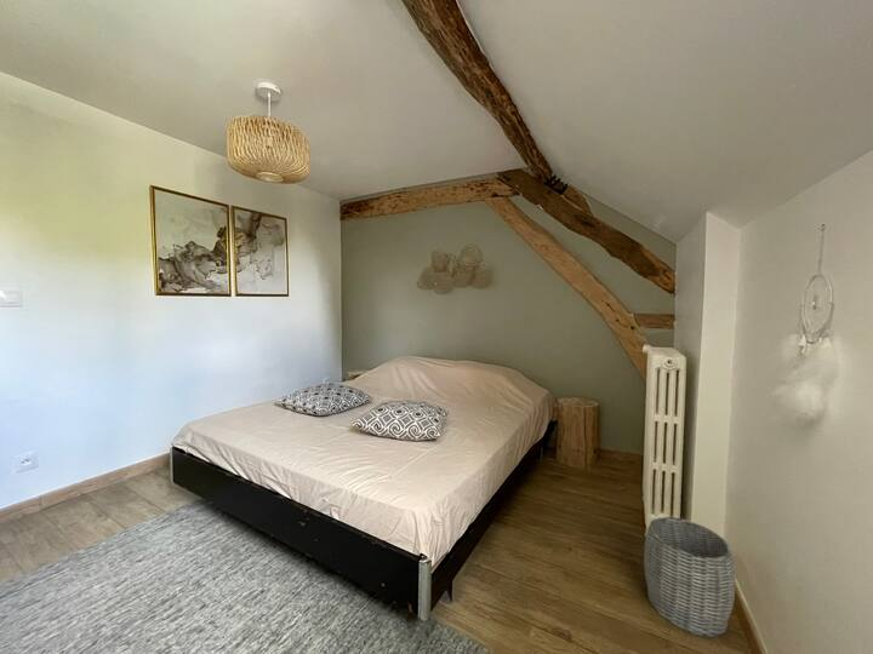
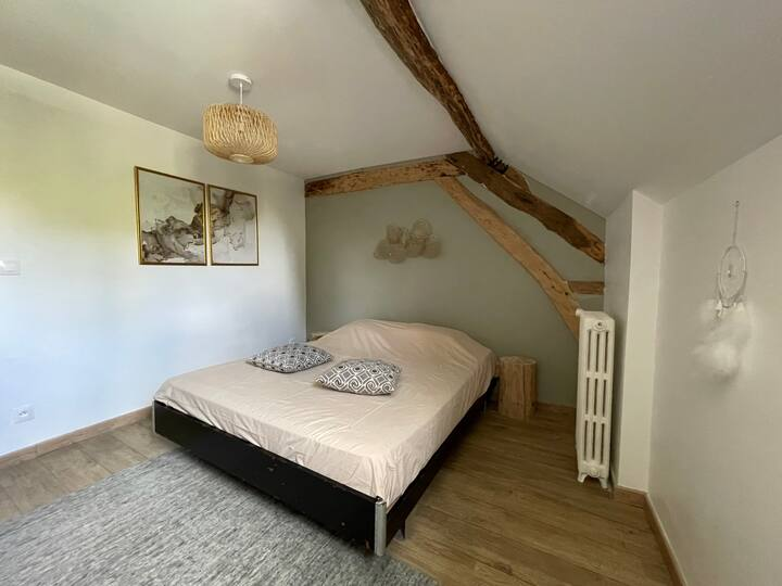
- woven basket [643,516,737,638]
